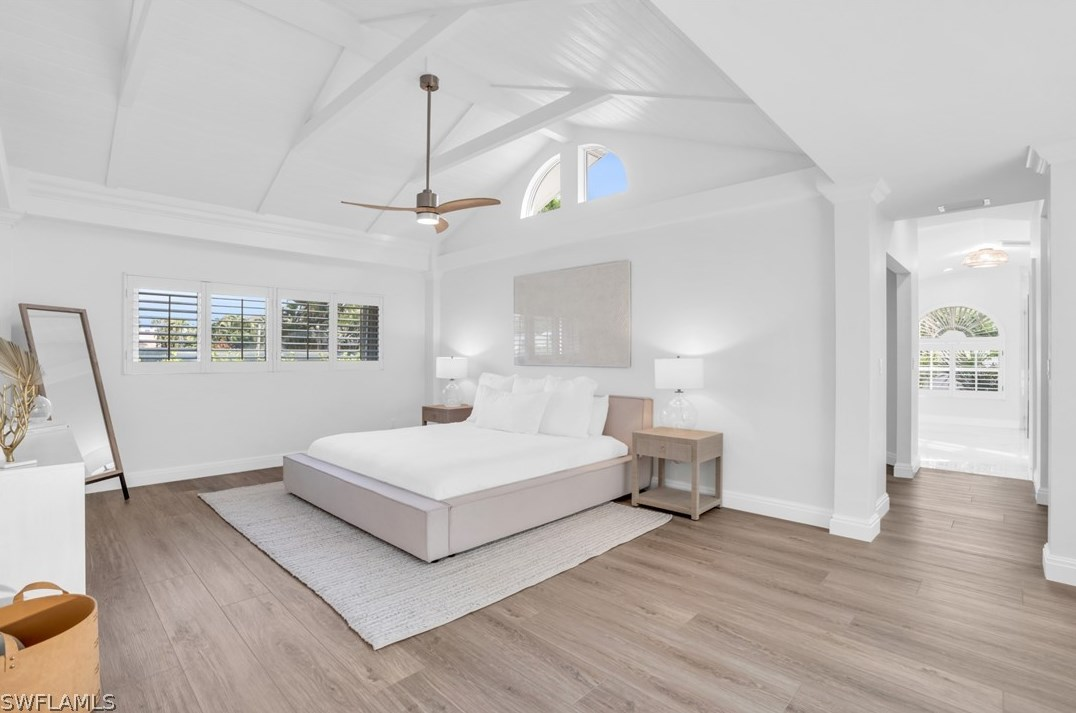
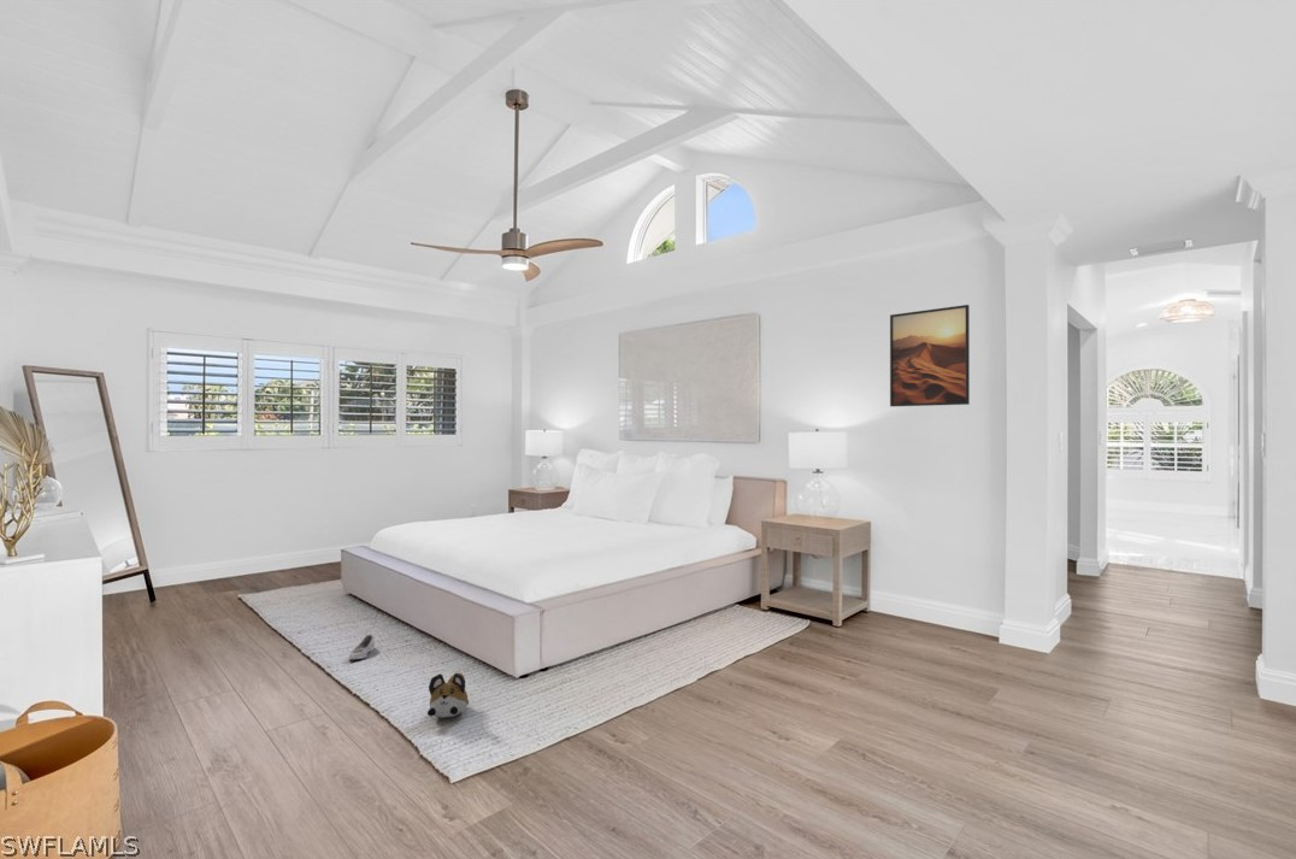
+ shoe [348,634,376,660]
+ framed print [889,304,971,407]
+ plush toy [426,671,470,718]
